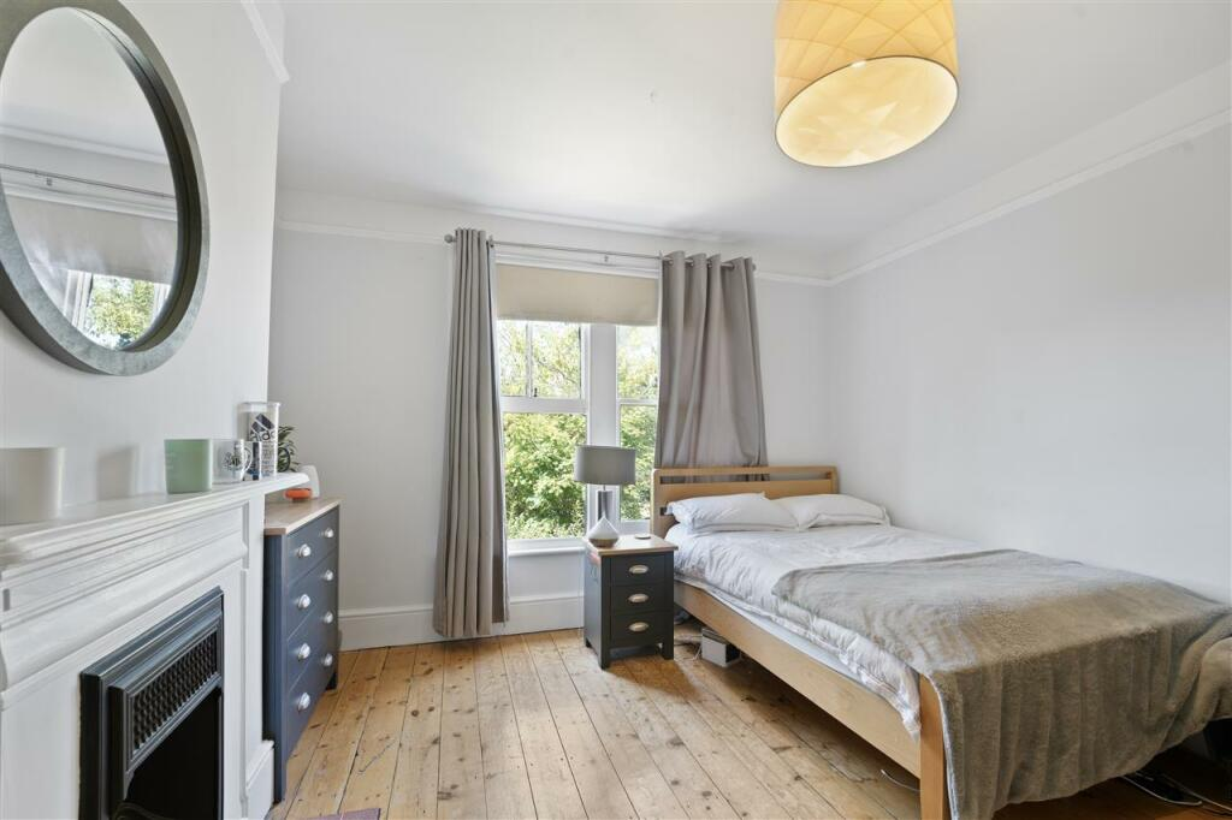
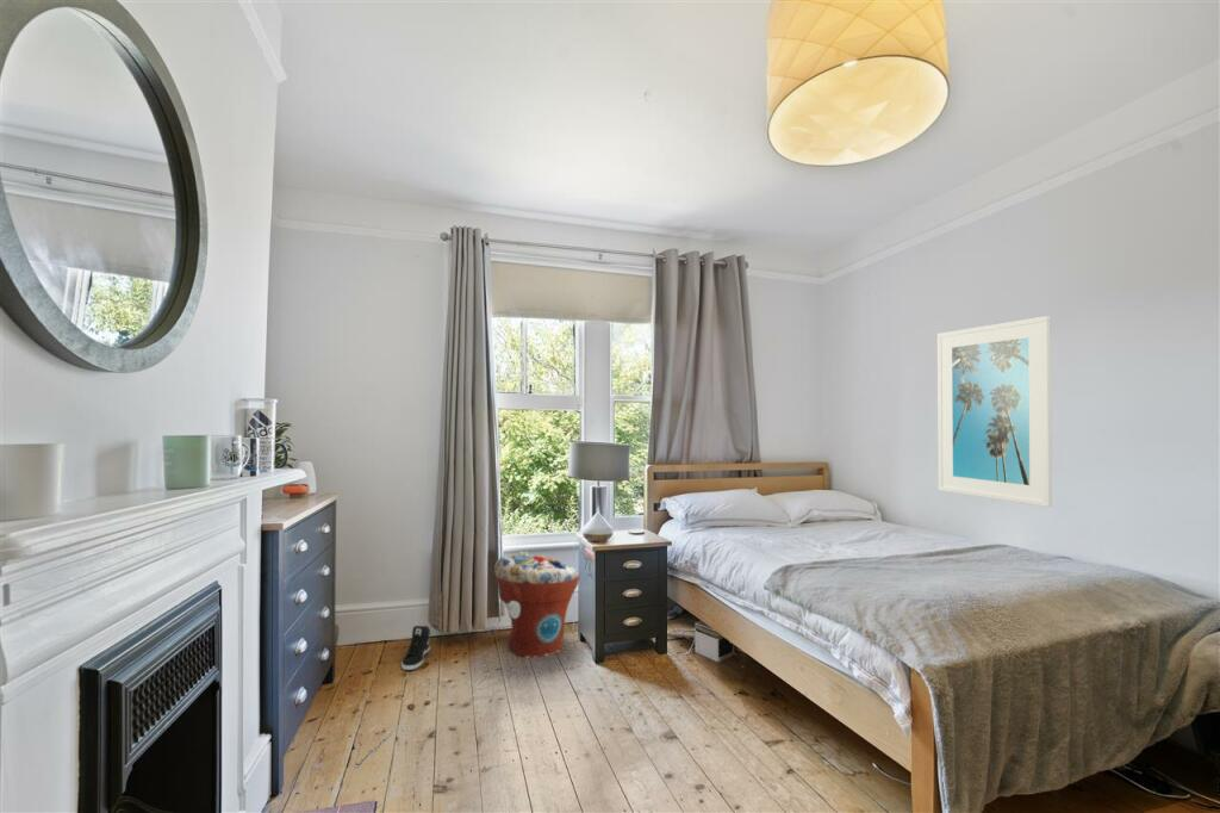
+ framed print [936,315,1053,508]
+ sneaker [400,625,431,671]
+ flower pot [493,551,581,658]
